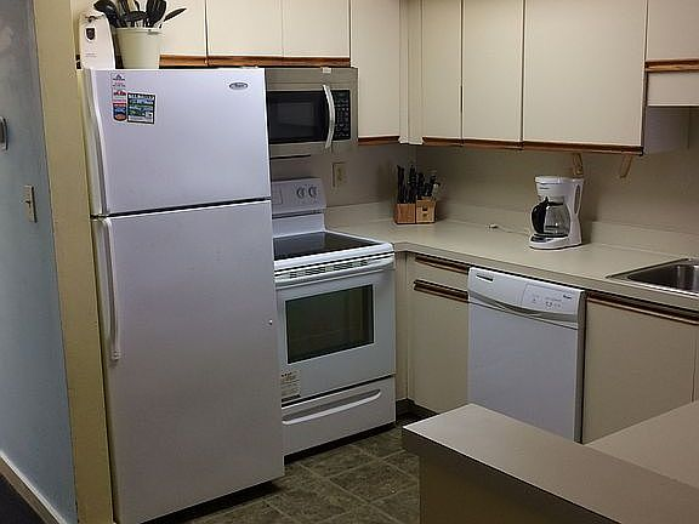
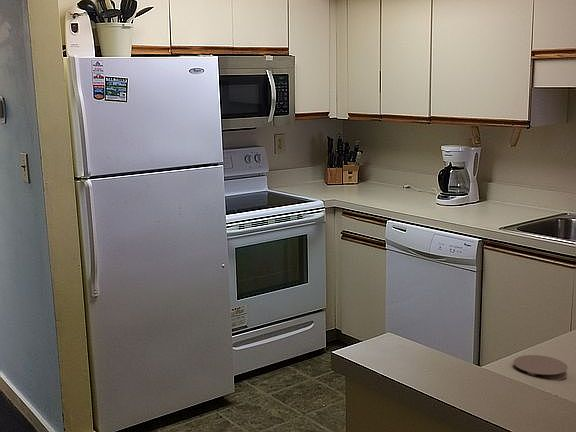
+ coaster [513,354,569,382]
